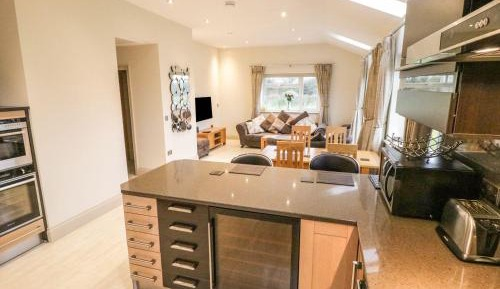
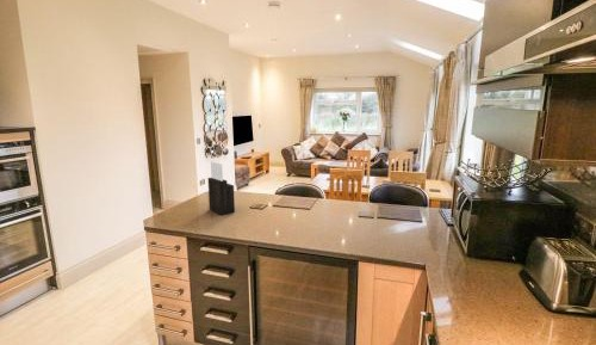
+ knife block [206,160,236,216]
